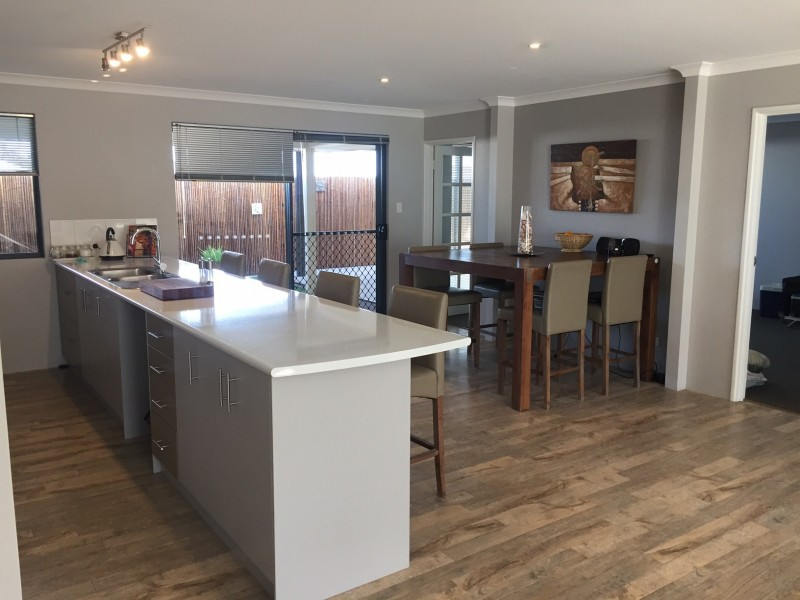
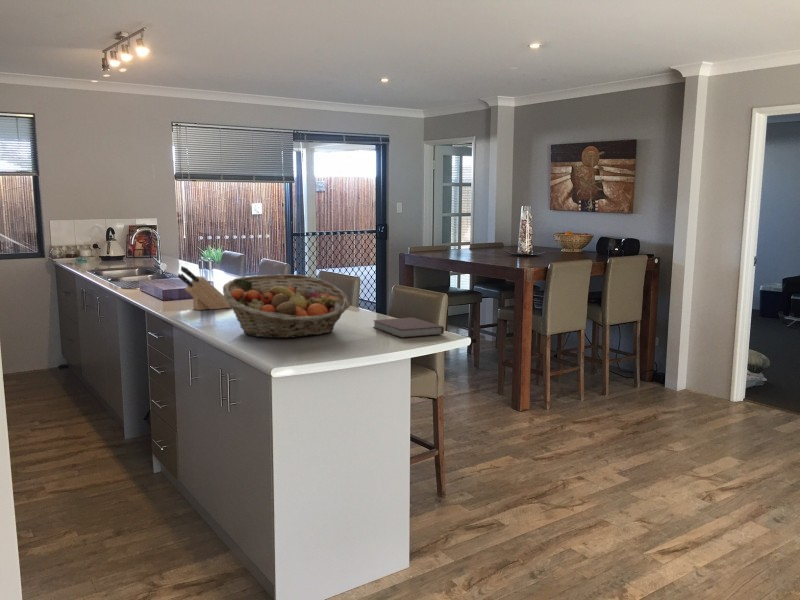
+ knife block [177,265,231,311]
+ notebook [372,316,445,339]
+ fruit basket [222,273,351,339]
